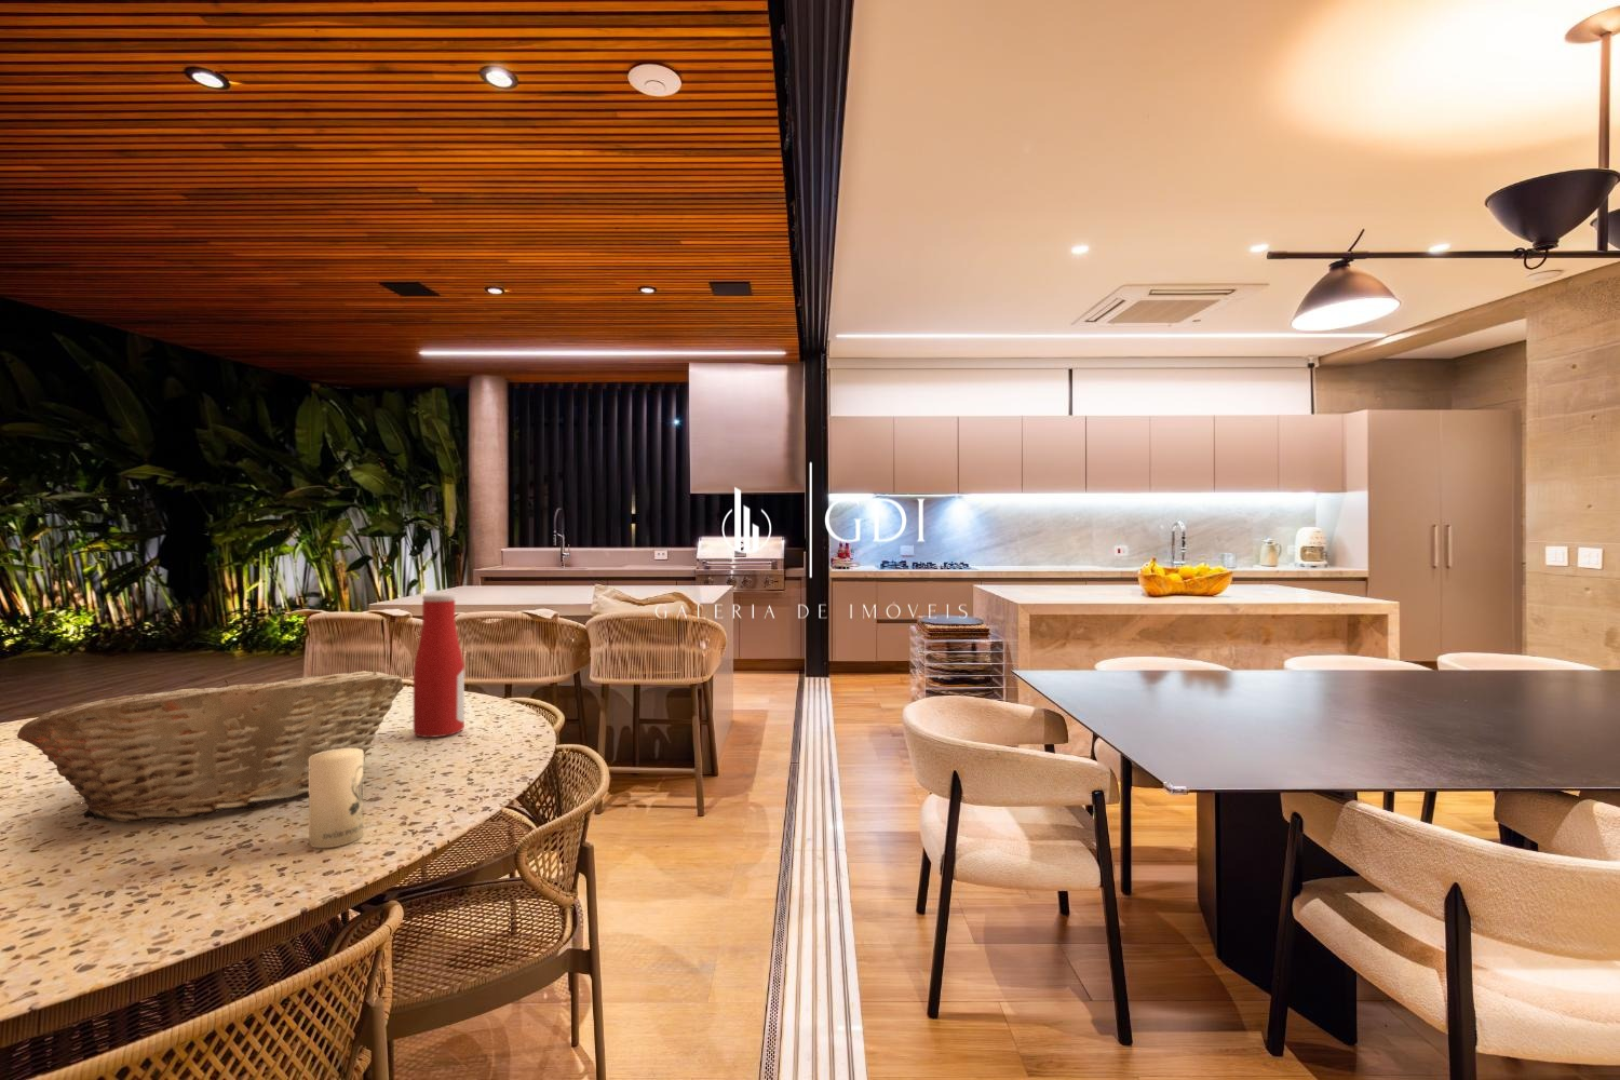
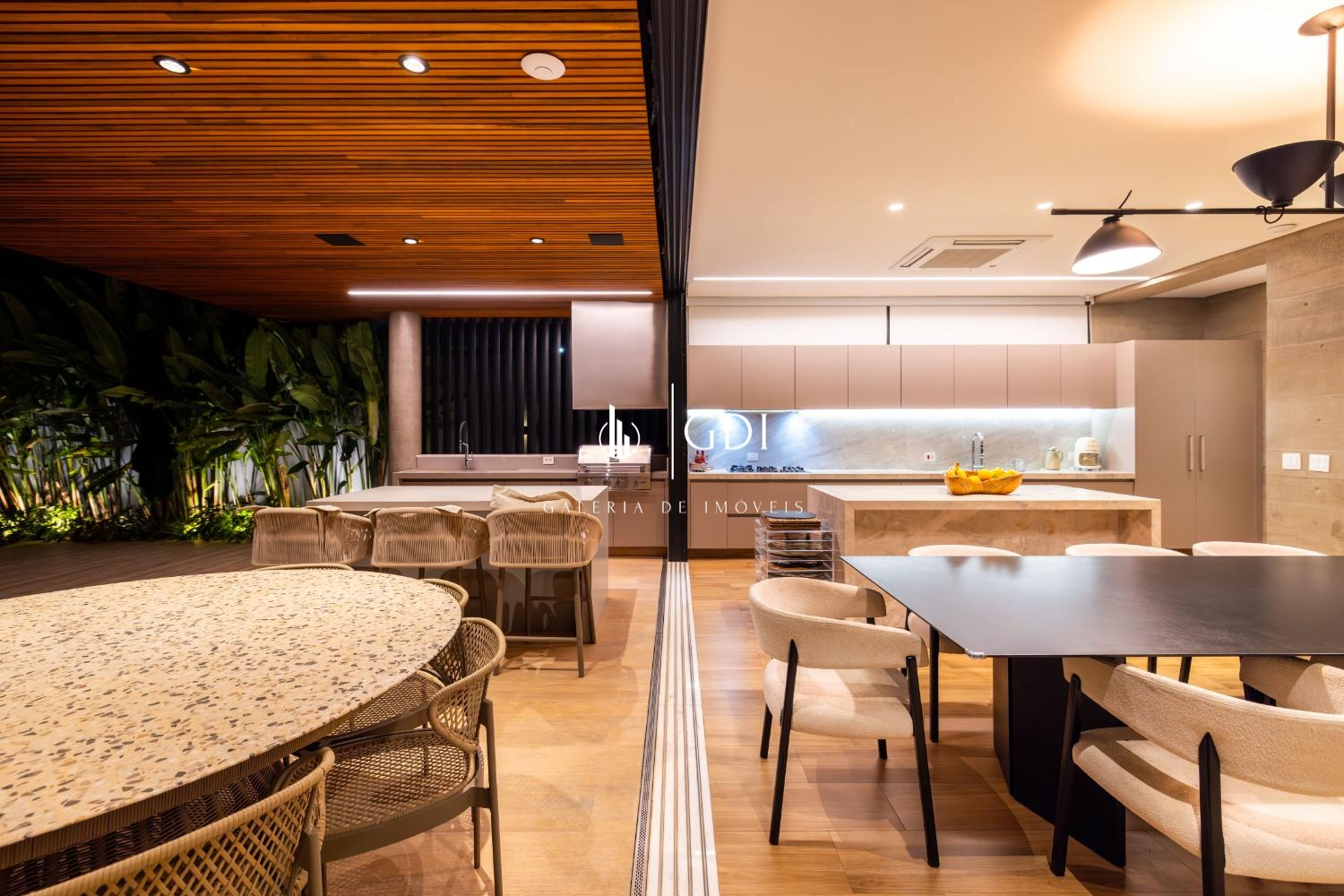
- fruit basket [16,670,404,823]
- candle [307,749,364,849]
- bottle [412,593,465,739]
